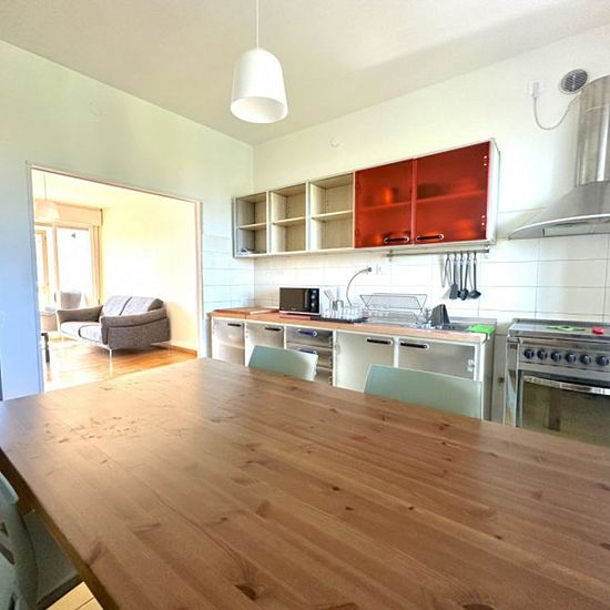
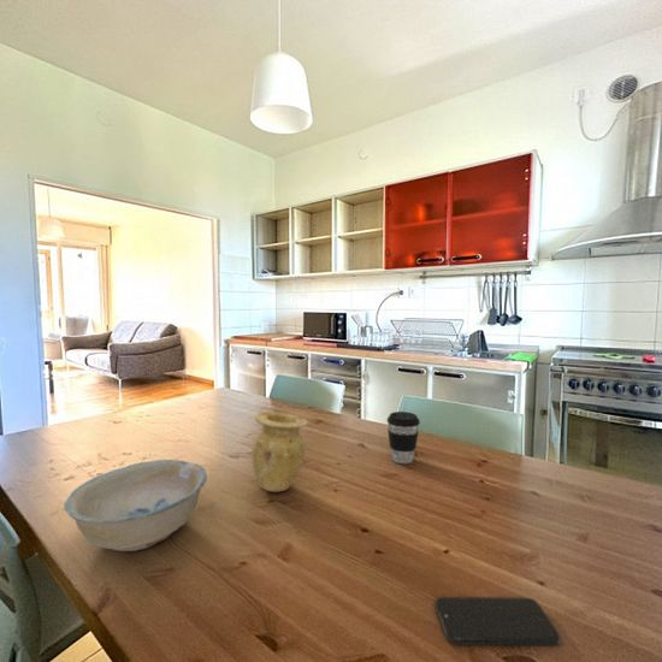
+ coffee cup [386,410,421,465]
+ smartphone [435,596,562,646]
+ vase [250,410,309,492]
+ ceramic bowl [63,459,208,552]
